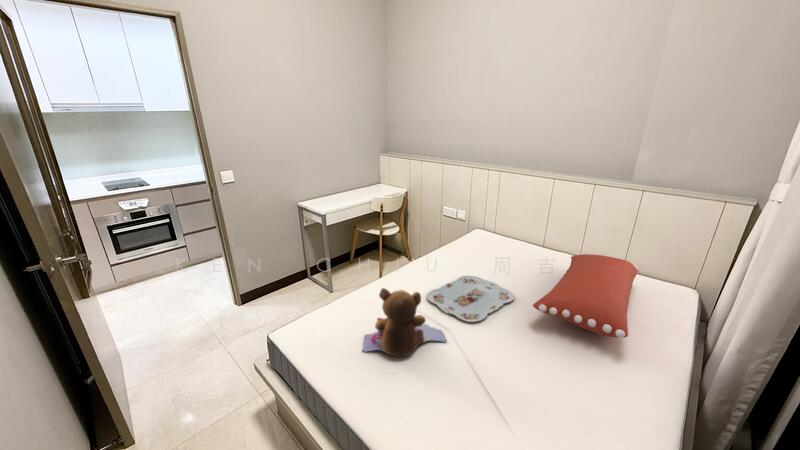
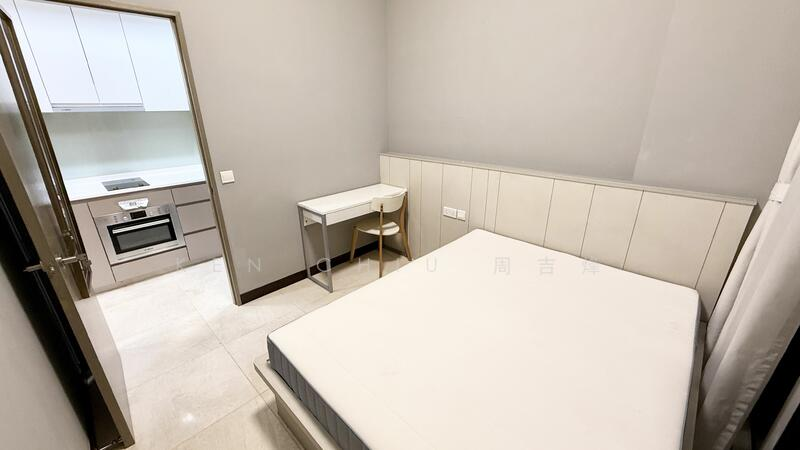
- serving tray [426,275,516,323]
- teddy bear [361,287,448,358]
- pillow [532,252,639,339]
